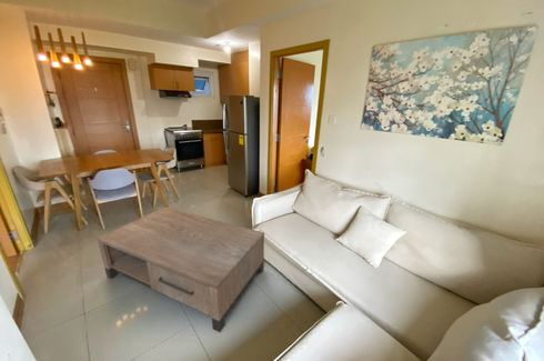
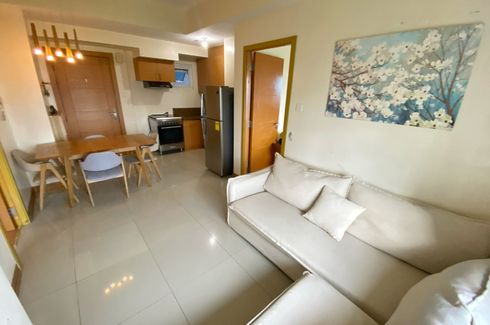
- coffee table [95,207,265,333]
